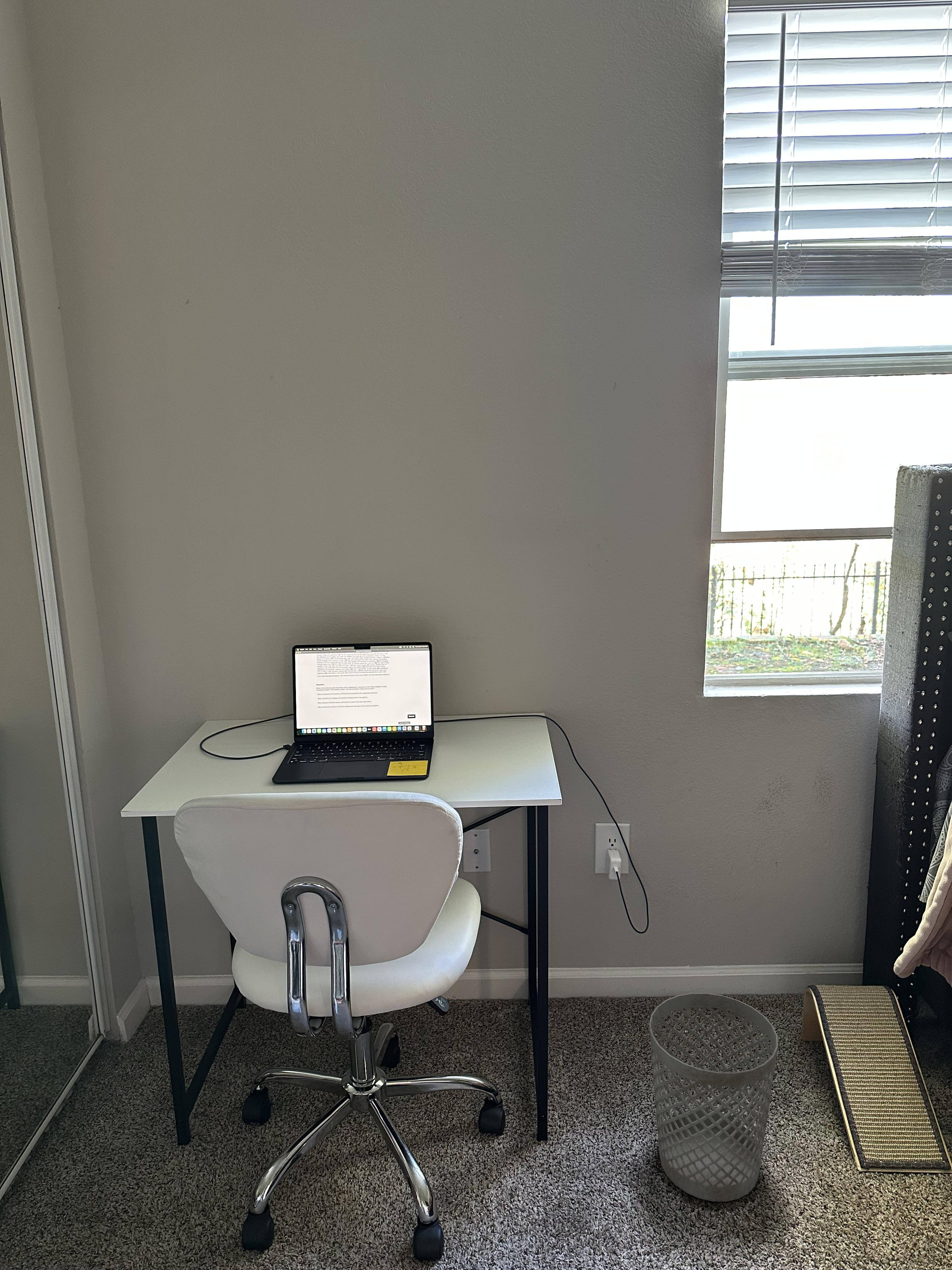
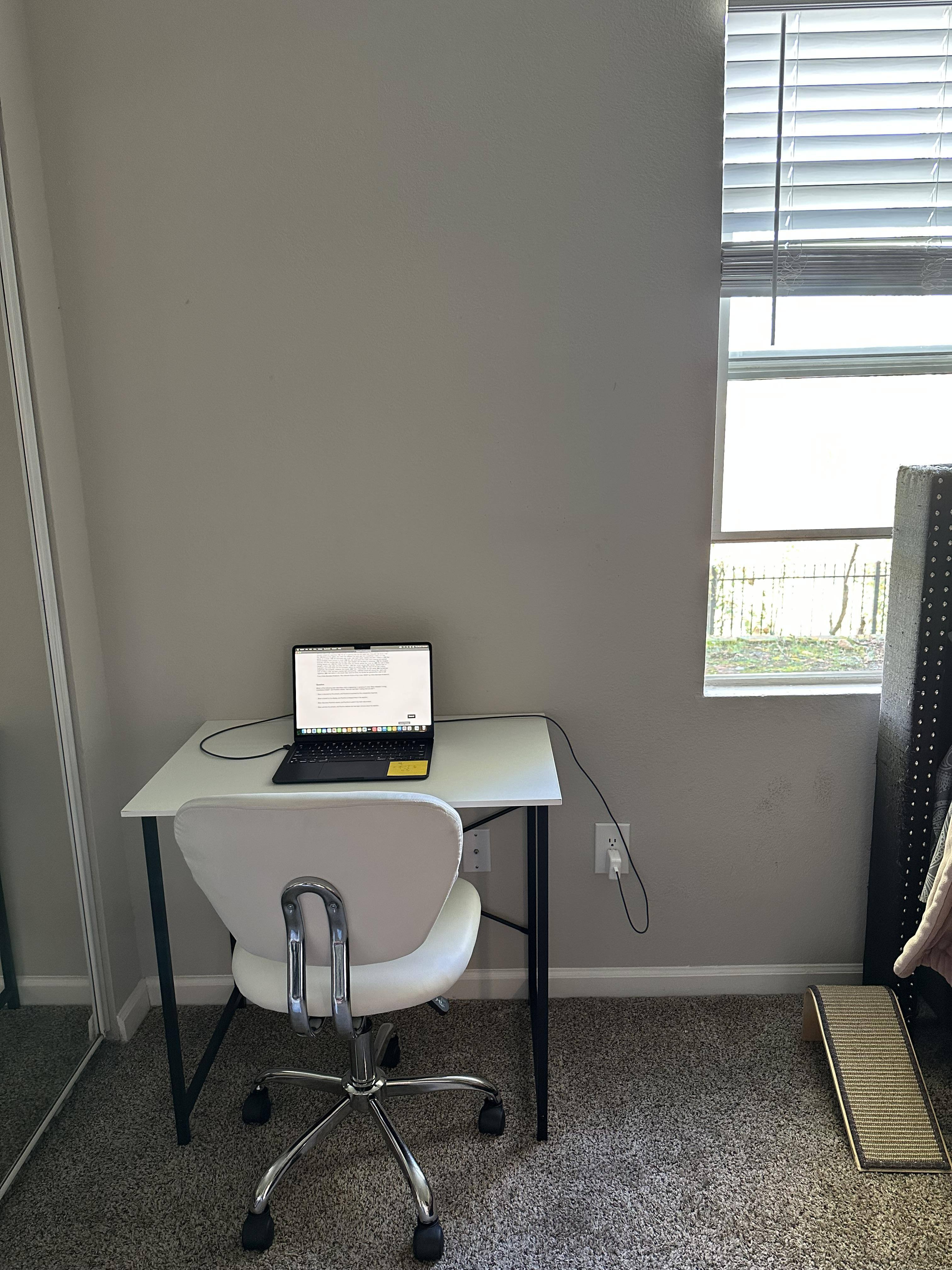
- wastebasket [649,993,778,1202]
